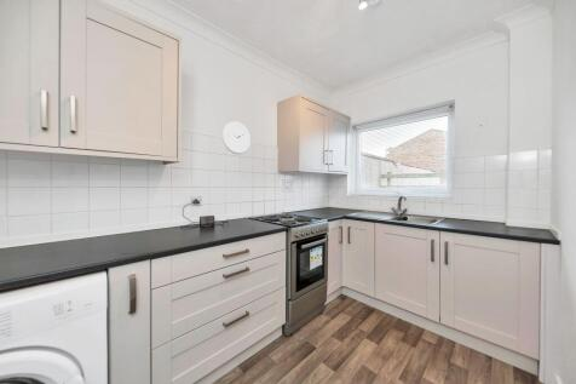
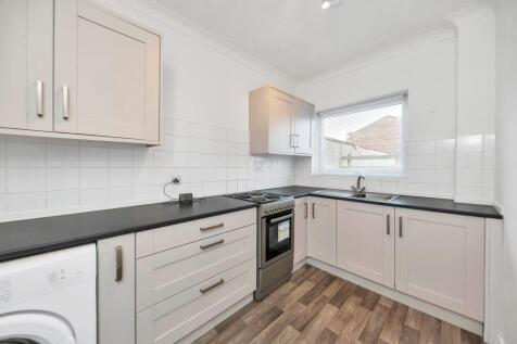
- wall clock [221,121,252,155]
